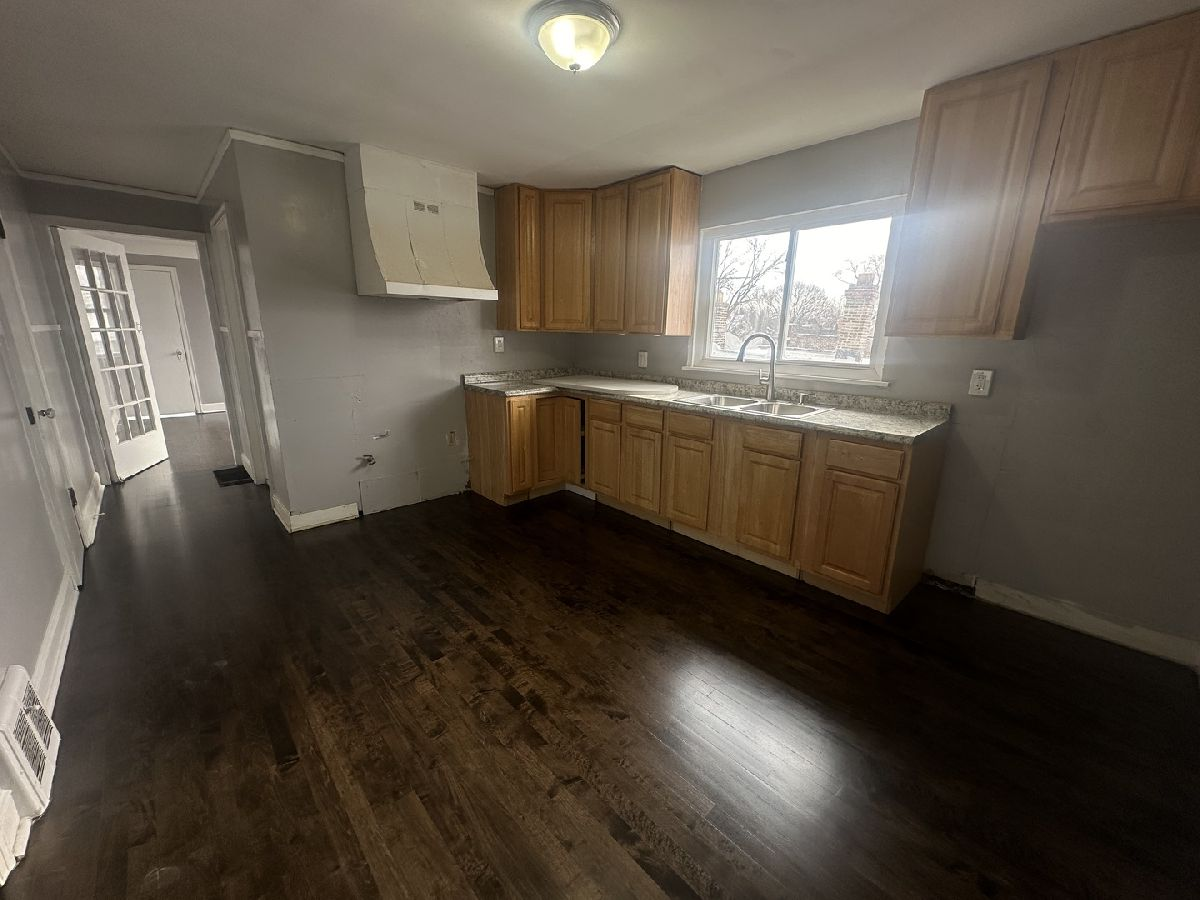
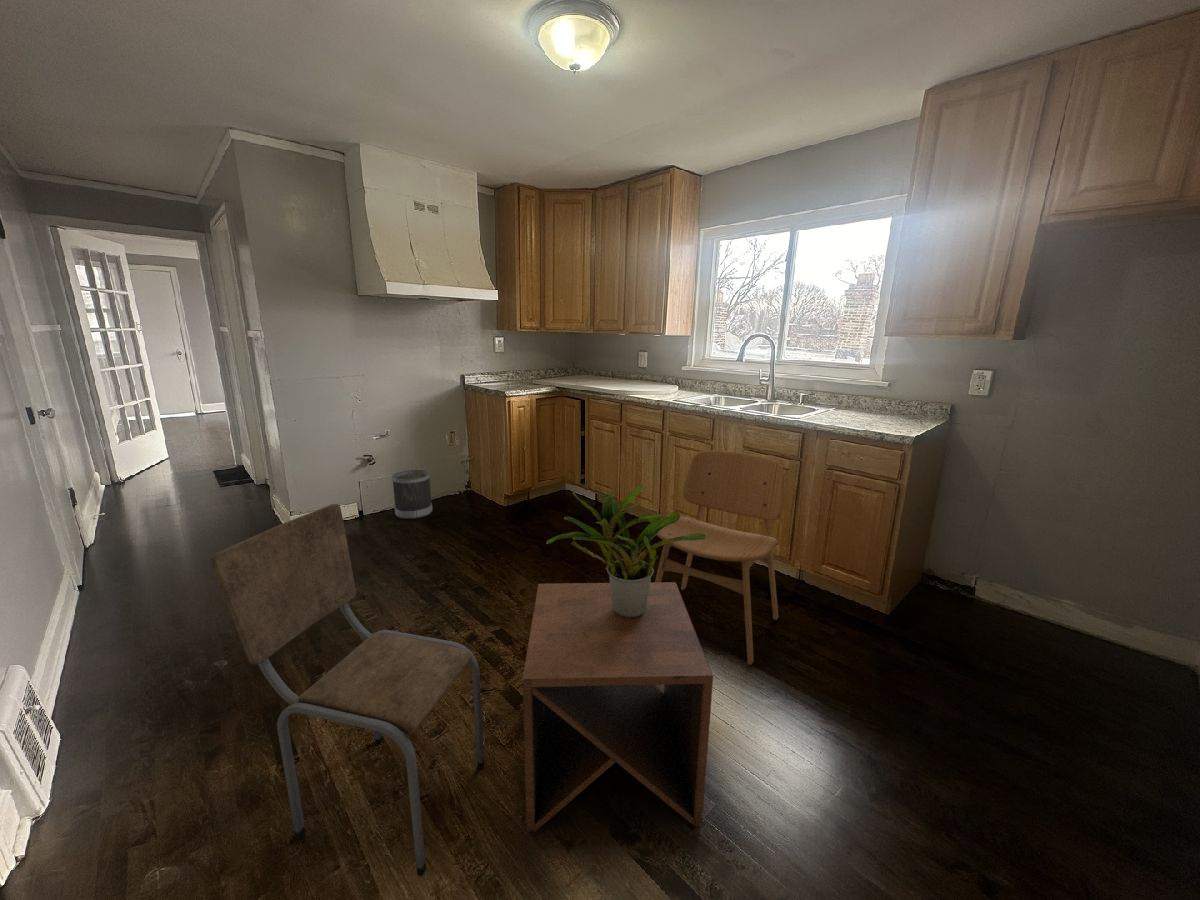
+ wastebasket [391,469,433,520]
+ potted plant [545,485,706,618]
+ dining chair [209,503,485,877]
+ side table [521,581,714,833]
+ dining chair [654,449,785,666]
